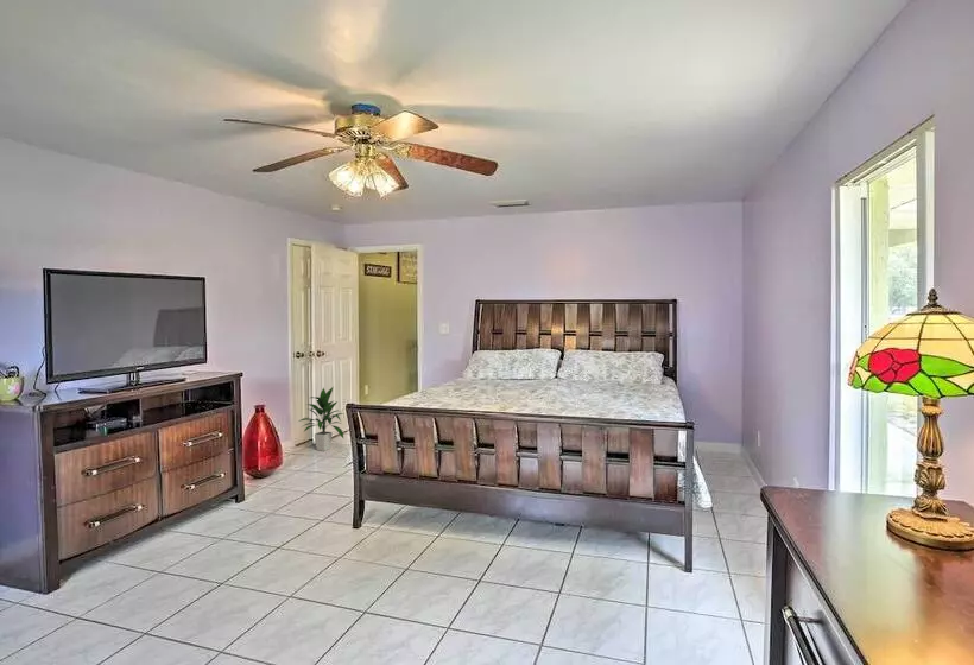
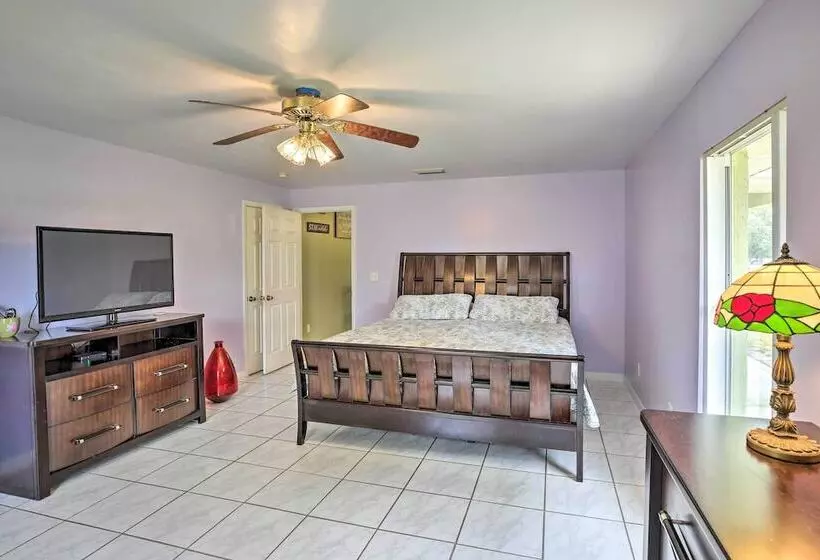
- indoor plant [298,386,344,452]
